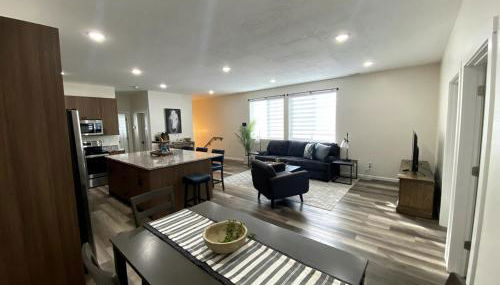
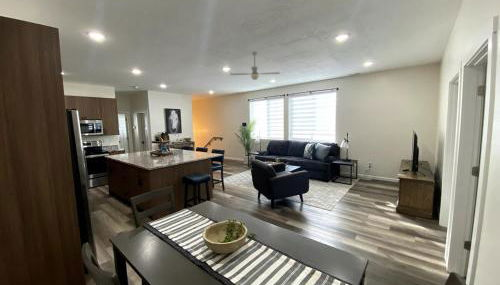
+ ceiling fan [229,51,281,81]
